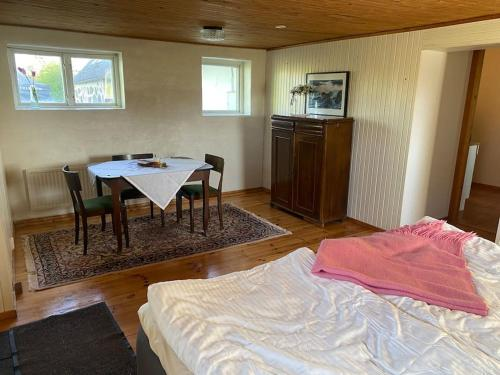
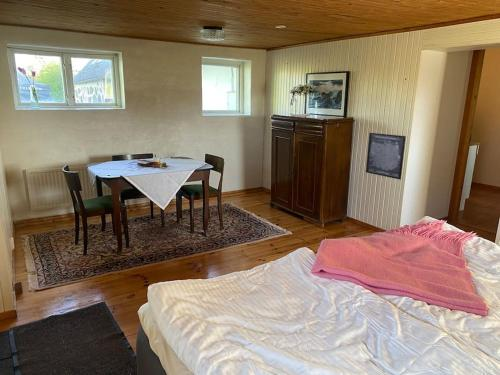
+ wall art [365,132,407,180]
